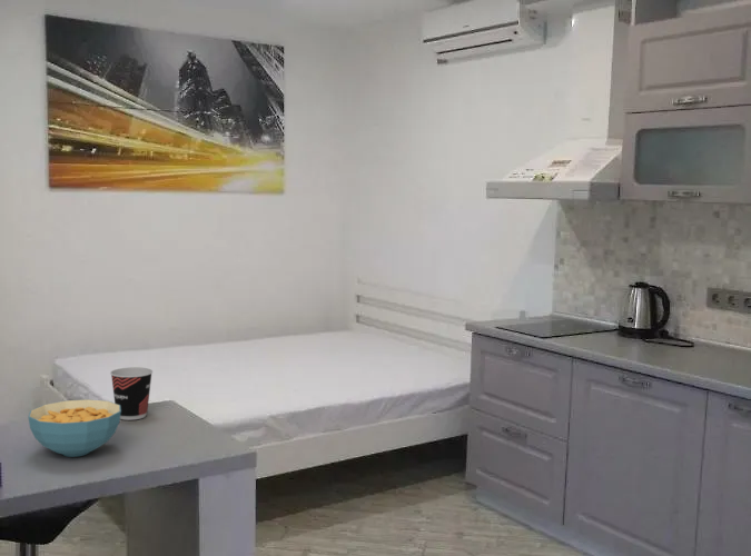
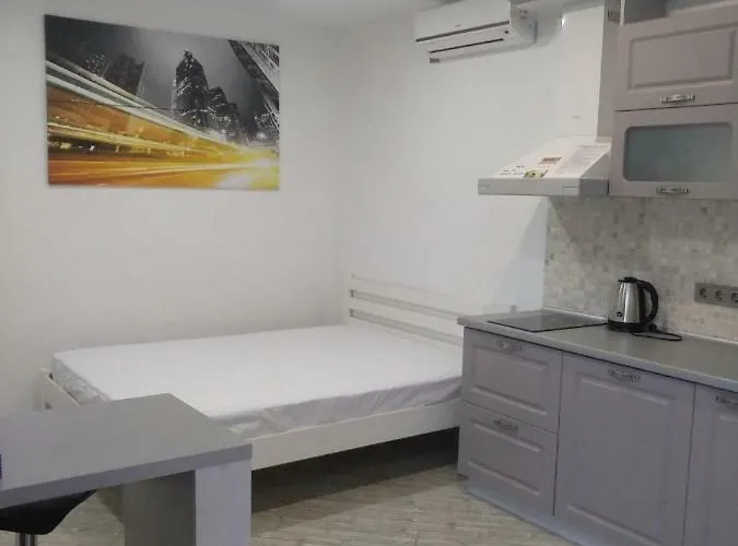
- cereal bowl [27,398,121,458]
- cup [109,366,154,421]
